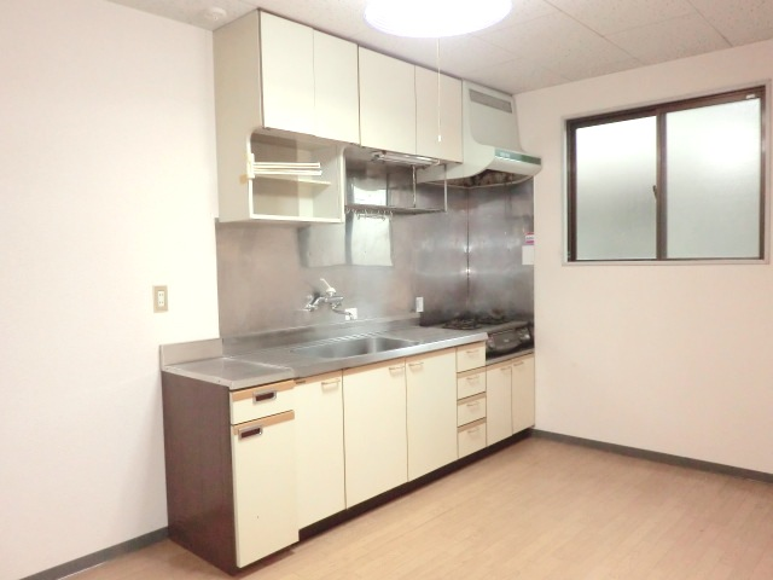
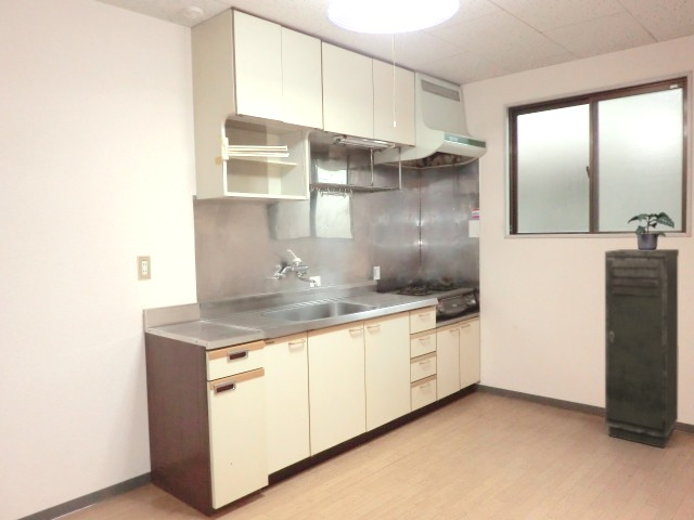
+ potted plant [627,211,676,250]
+ storage cabinet [604,248,680,450]
